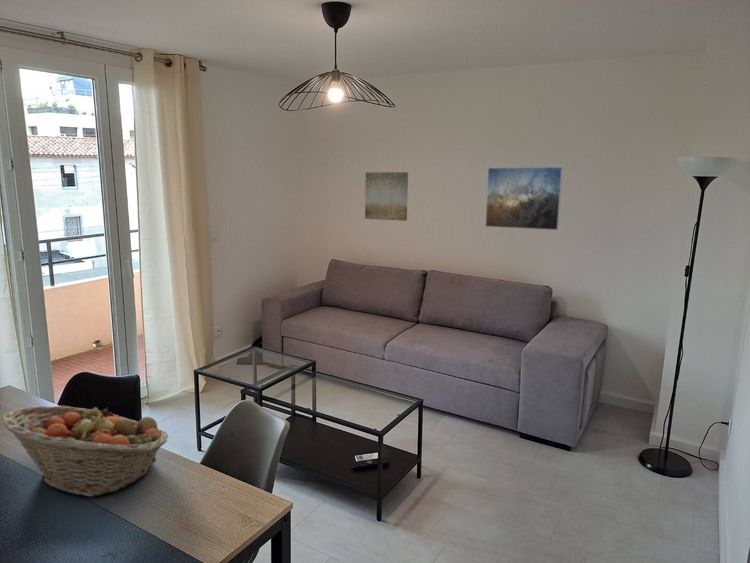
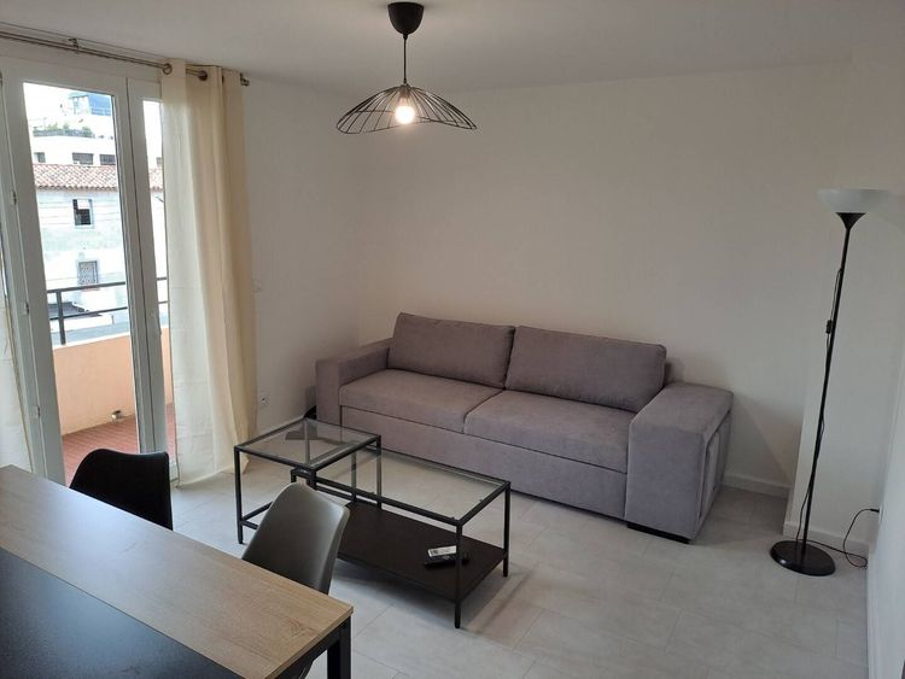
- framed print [484,166,564,231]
- wall art [364,171,409,222]
- fruit basket [1,405,169,498]
